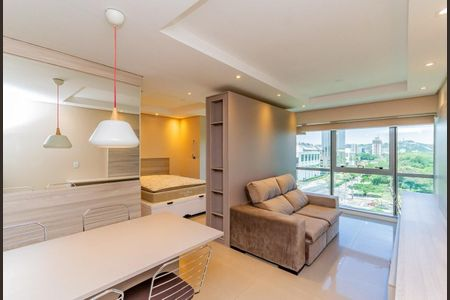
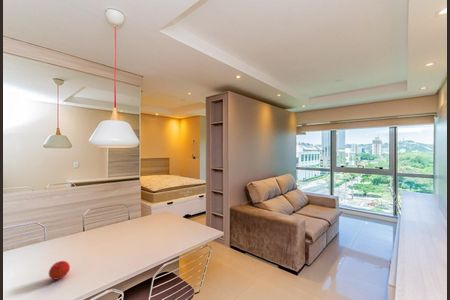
+ fruit [48,260,71,281]
